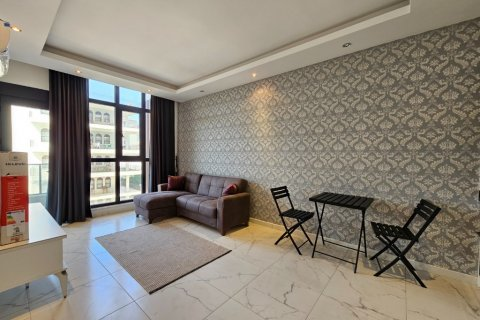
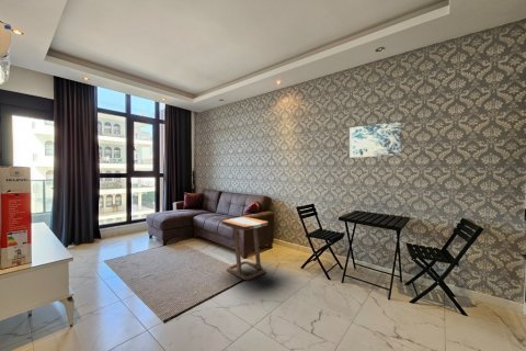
+ wall art [348,120,402,159]
+ side table [221,216,270,281]
